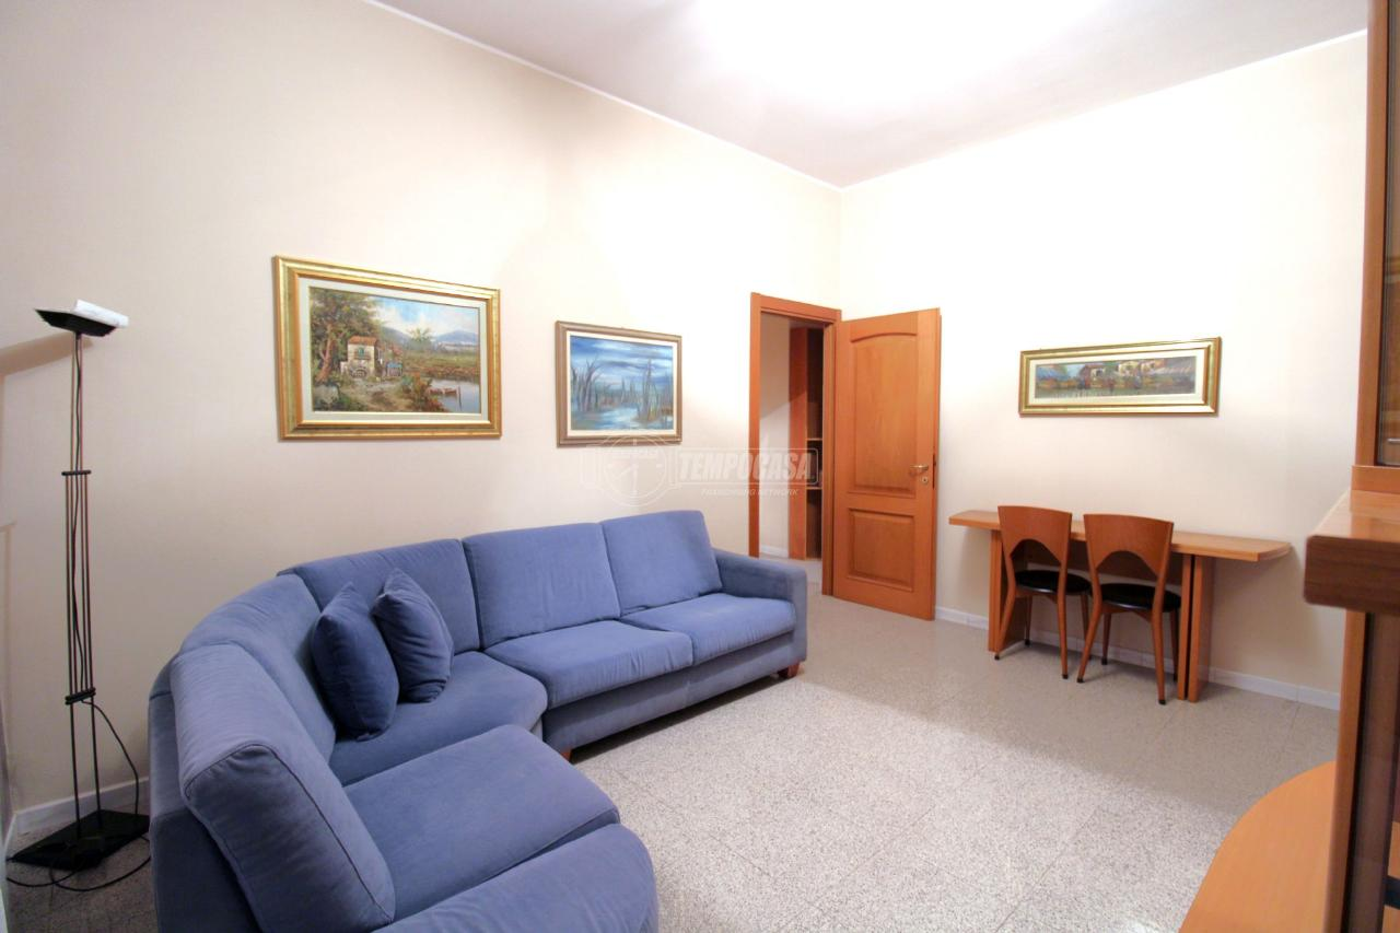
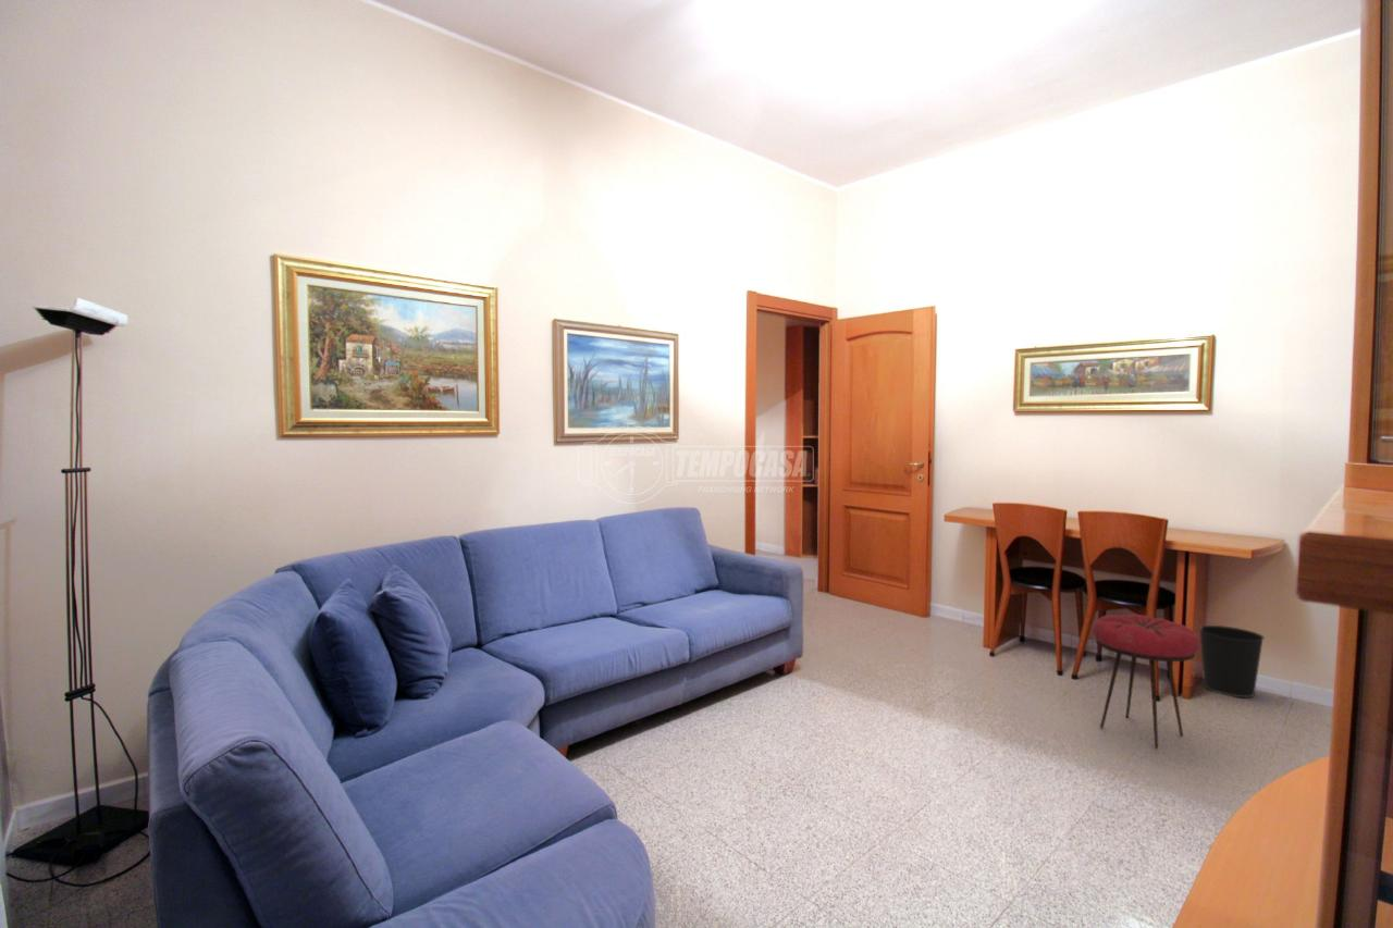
+ stool [1092,614,1201,750]
+ wastebasket [1199,624,1266,698]
